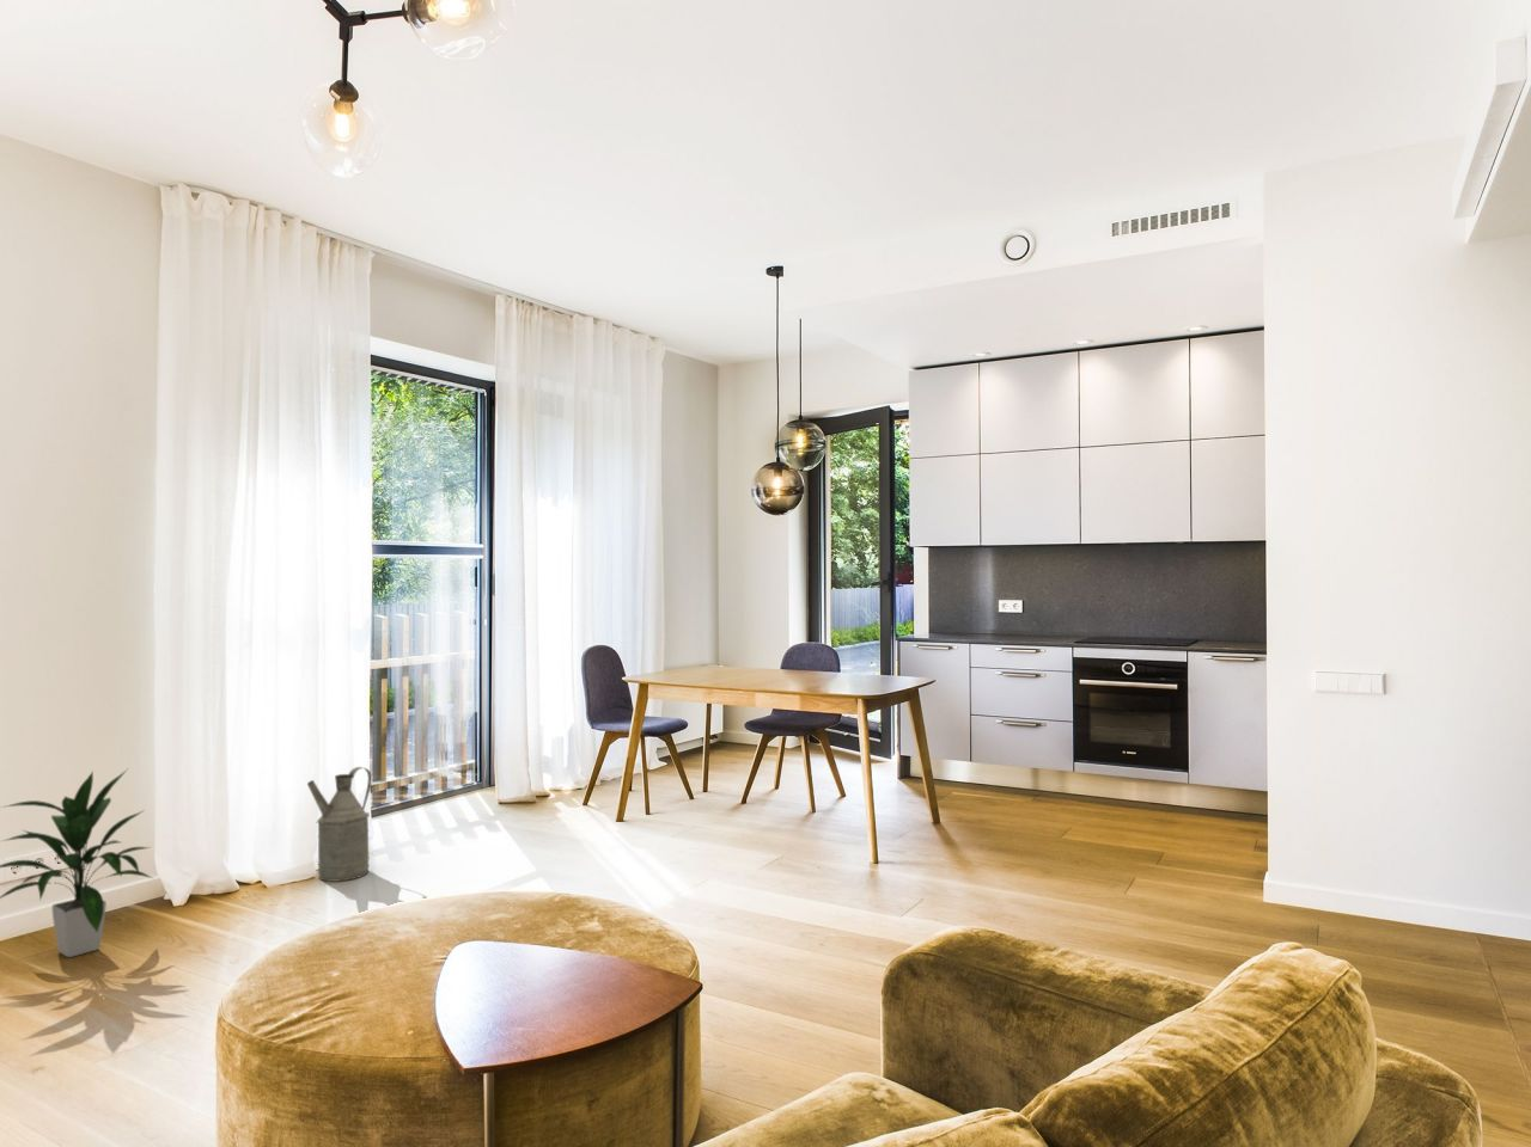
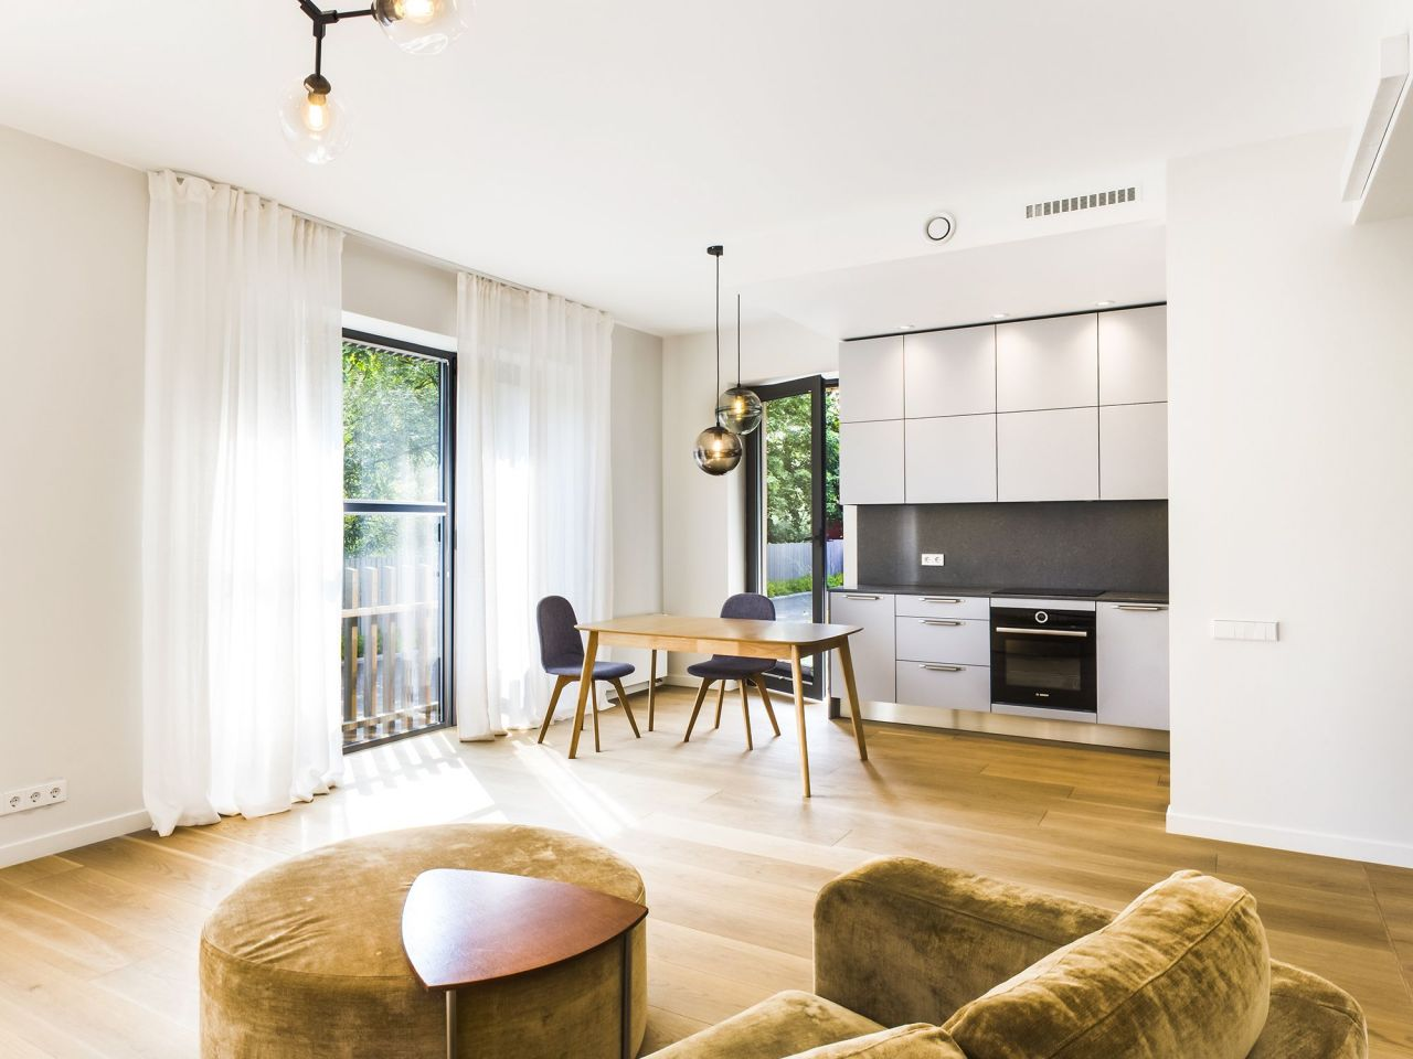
- indoor plant [0,769,154,958]
- watering can [306,766,374,883]
